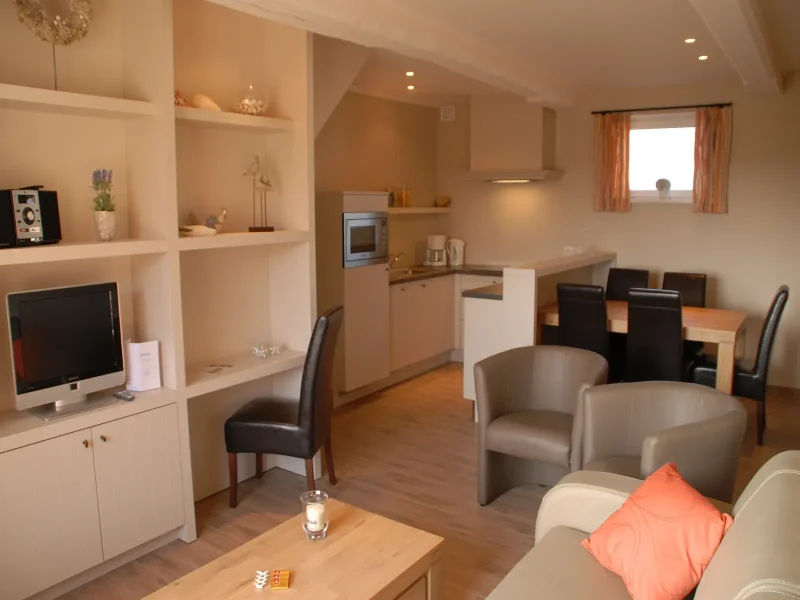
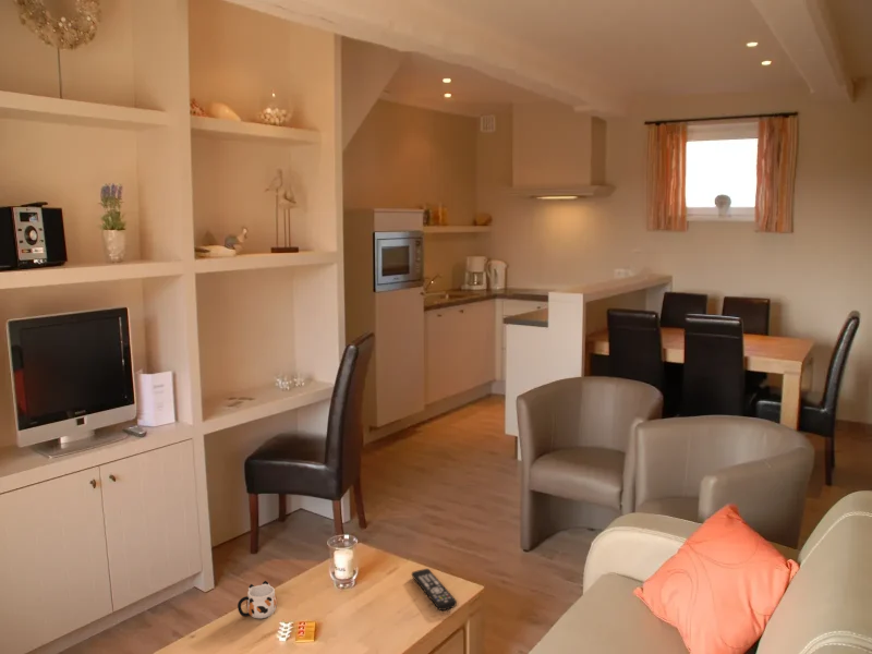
+ mug [237,580,278,619]
+ remote control [411,568,458,611]
